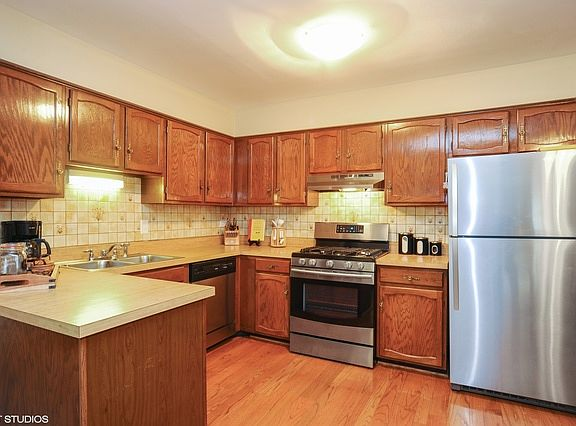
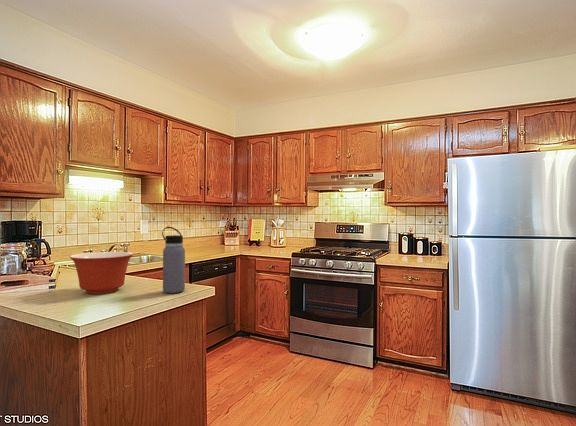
+ water bottle [161,226,186,294]
+ mixing bowl [69,251,134,295]
